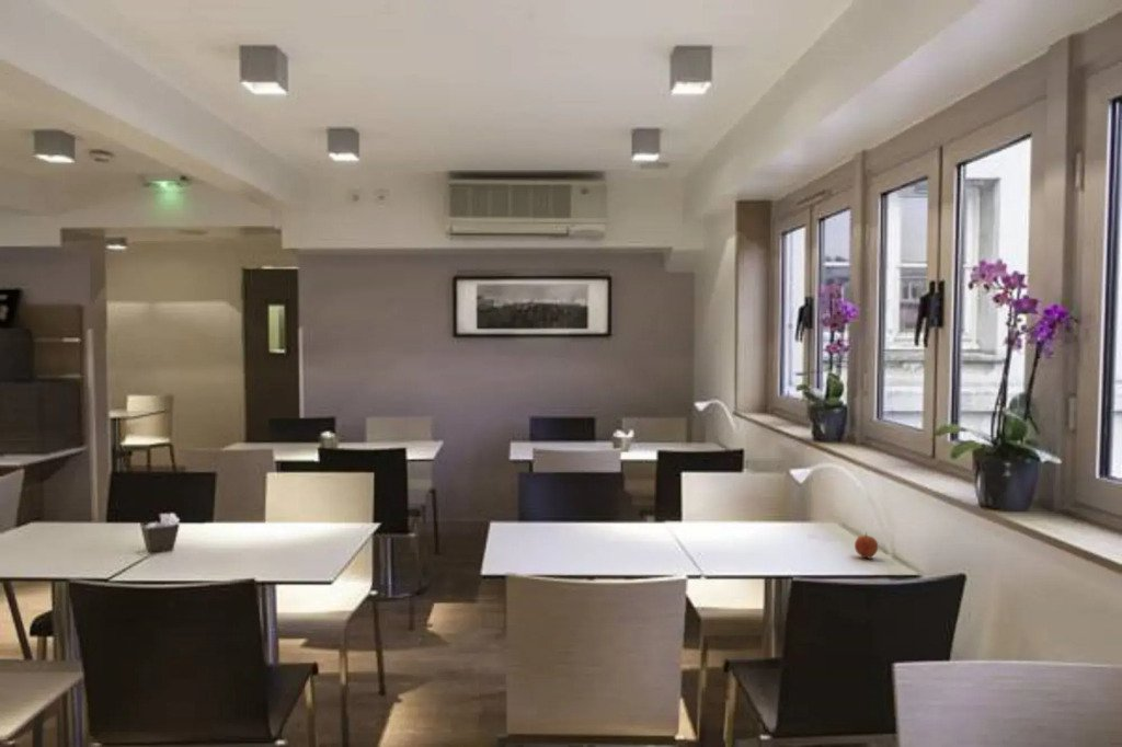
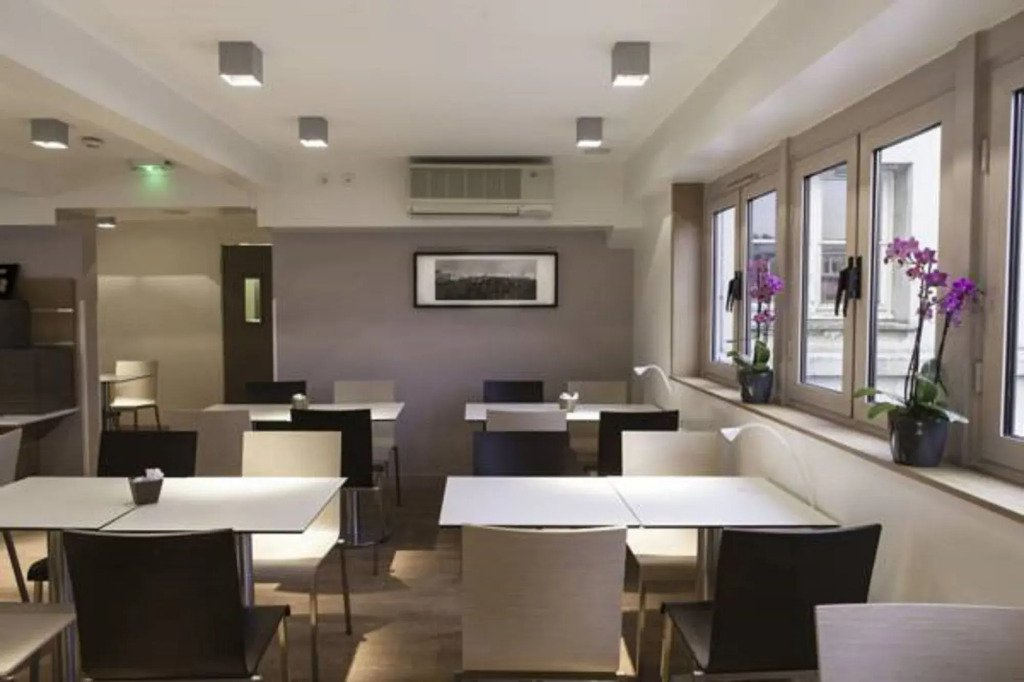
- fruit [854,531,879,559]
